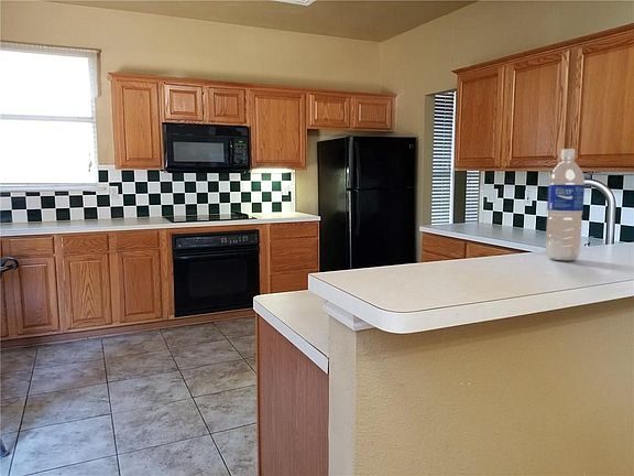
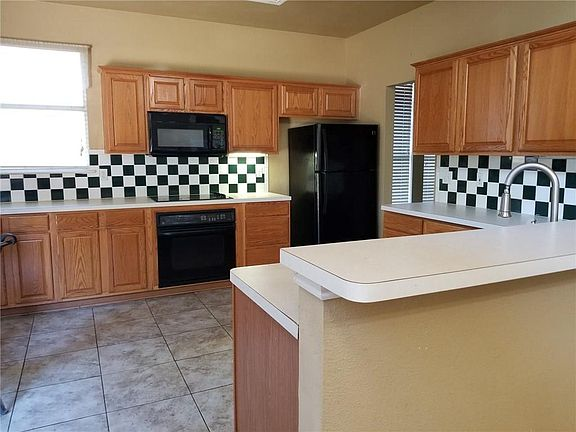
- water bottle [545,148,586,261]
